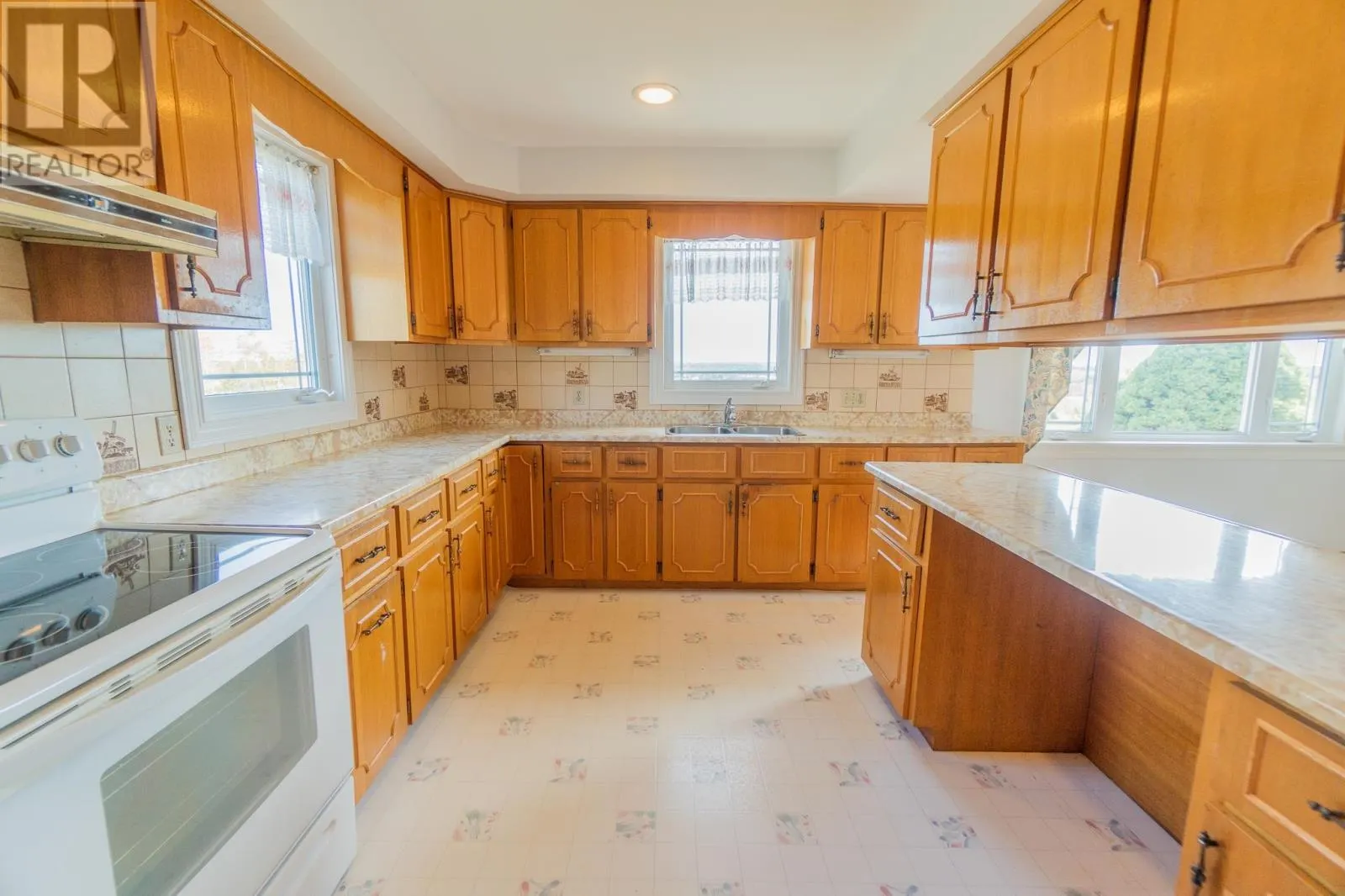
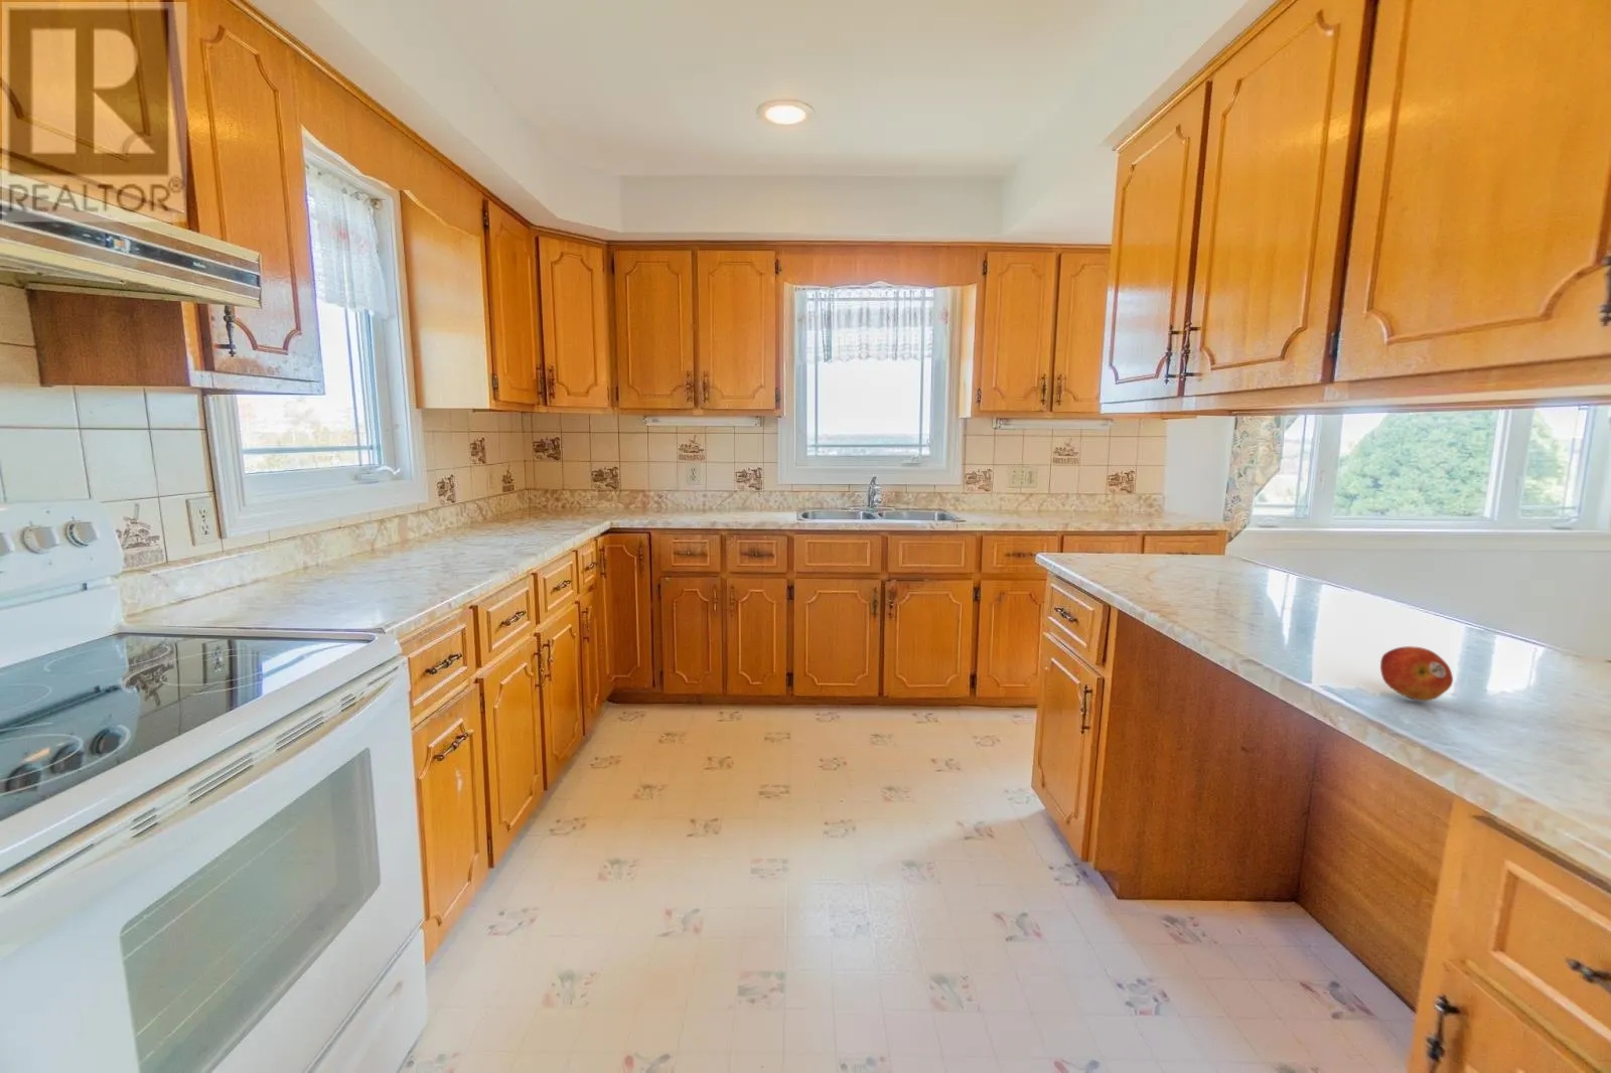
+ fruit [1380,645,1454,702]
